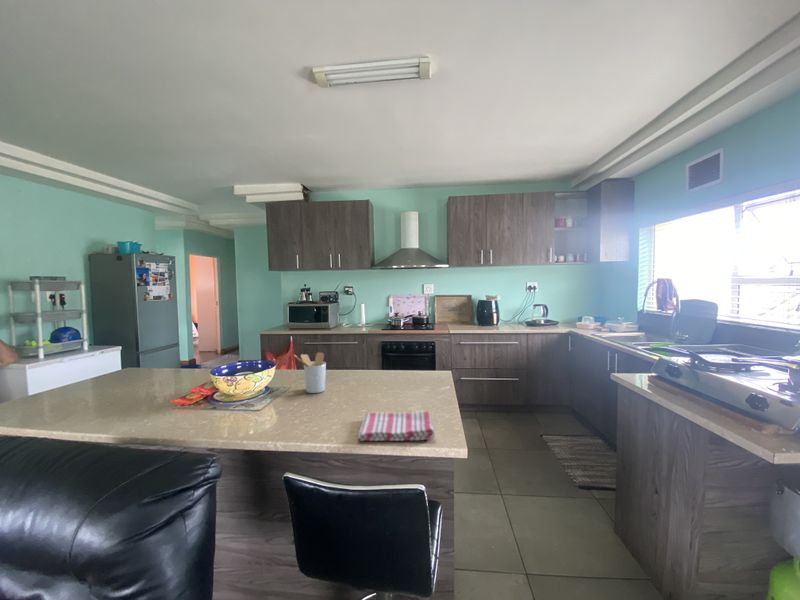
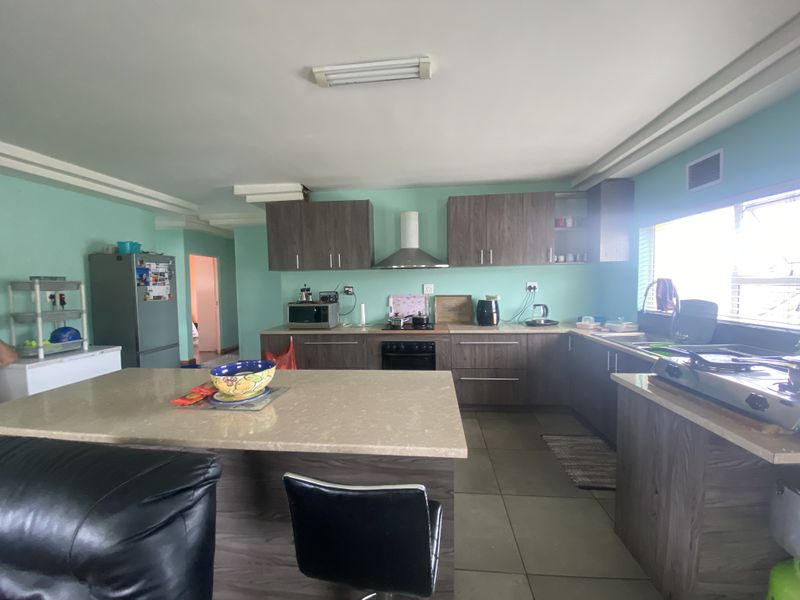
- dish towel [357,410,435,442]
- utensil holder [293,351,327,394]
